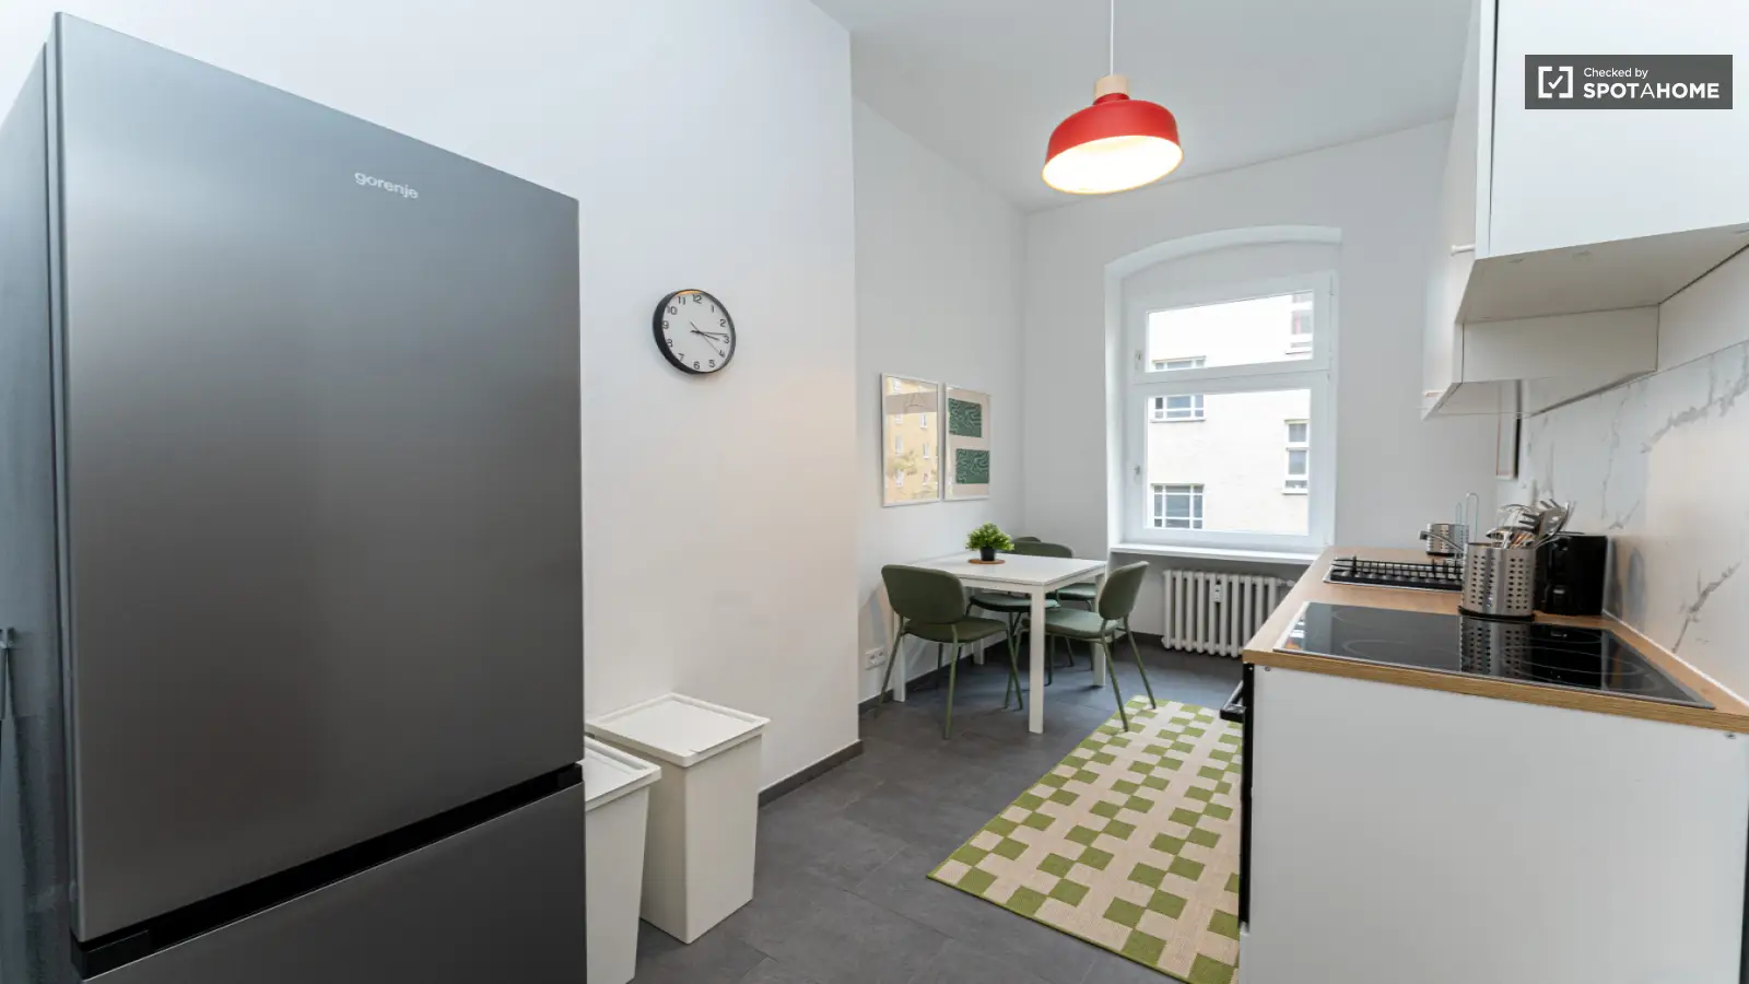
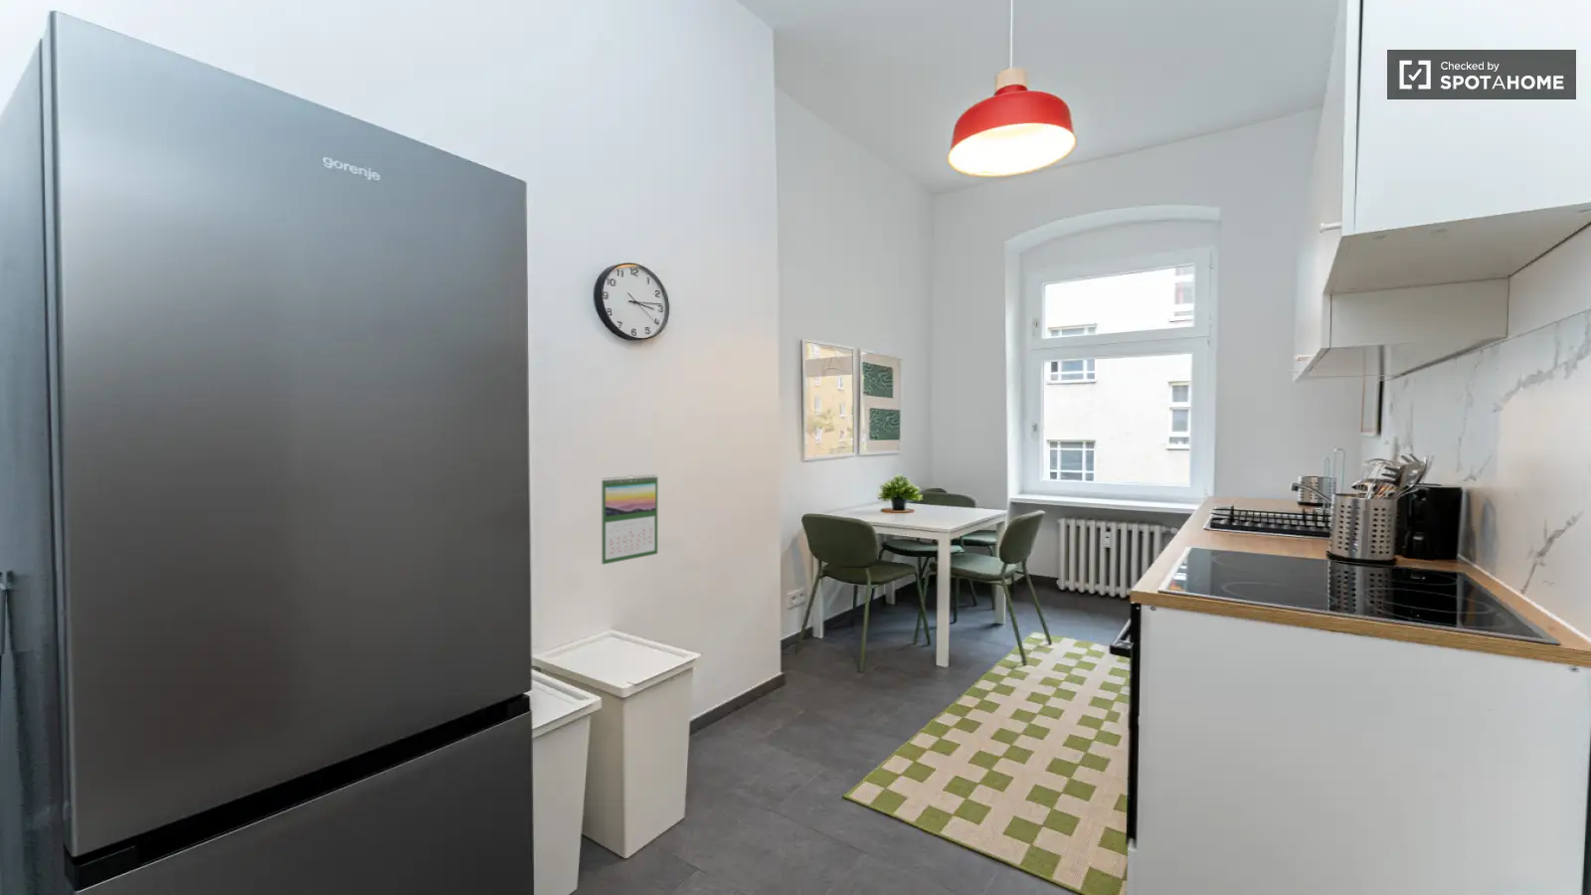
+ calendar [601,473,658,566]
